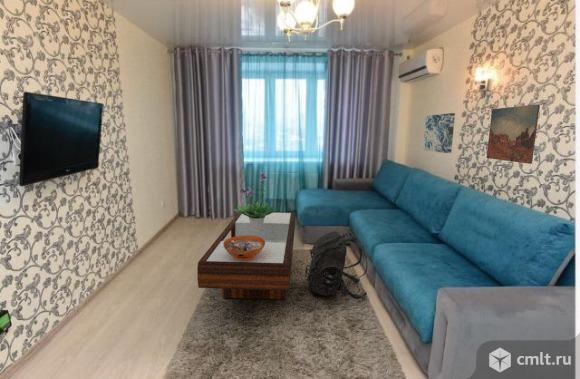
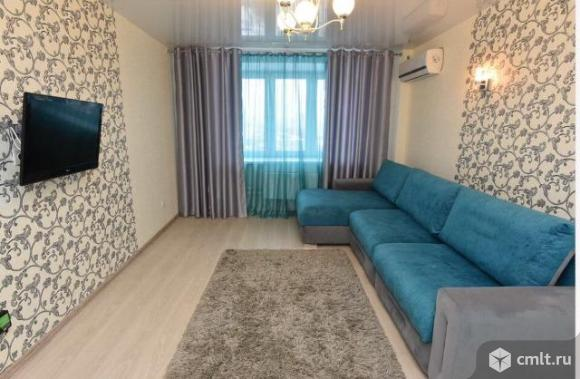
- backpack [304,231,368,301]
- decorative bowl [223,235,265,261]
- wall art [486,103,541,165]
- wall art [422,112,456,154]
- coffee table [196,211,296,301]
- potted plant [233,171,278,232]
